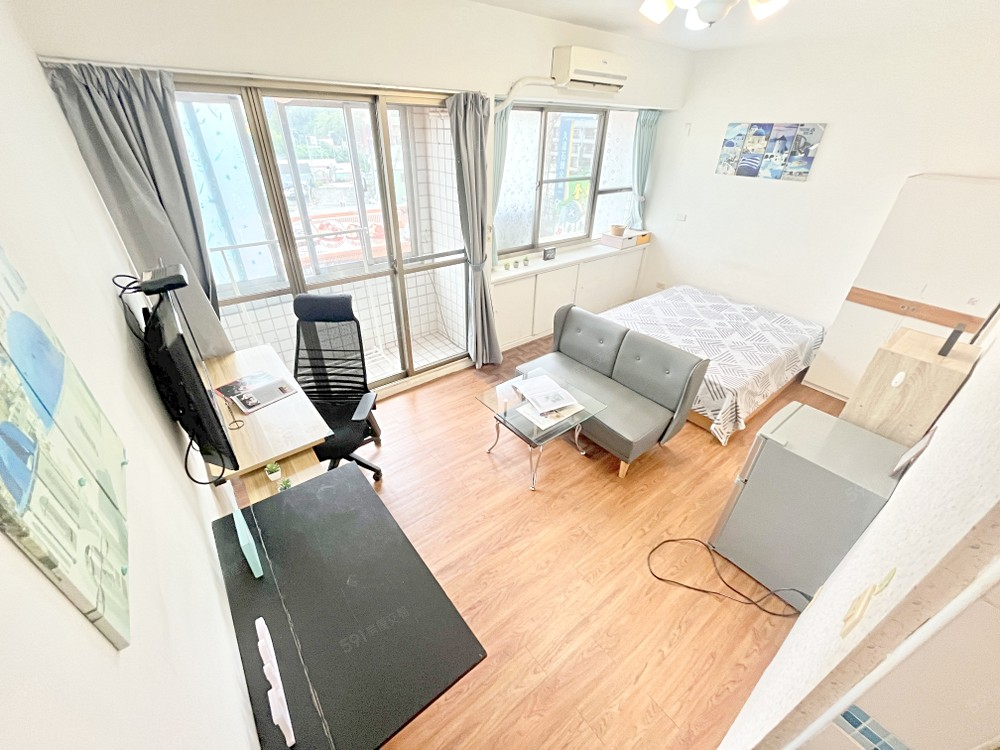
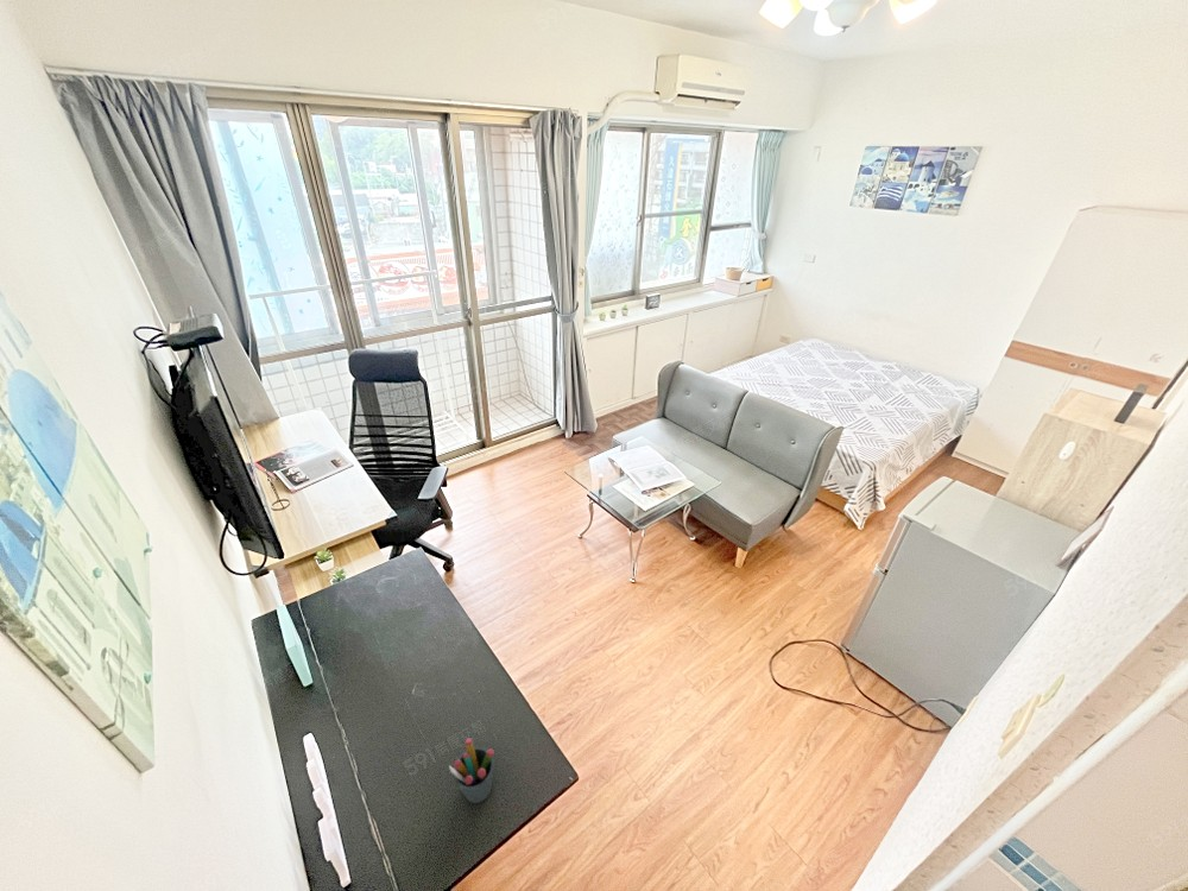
+ pen holder [448,738,495,804]
